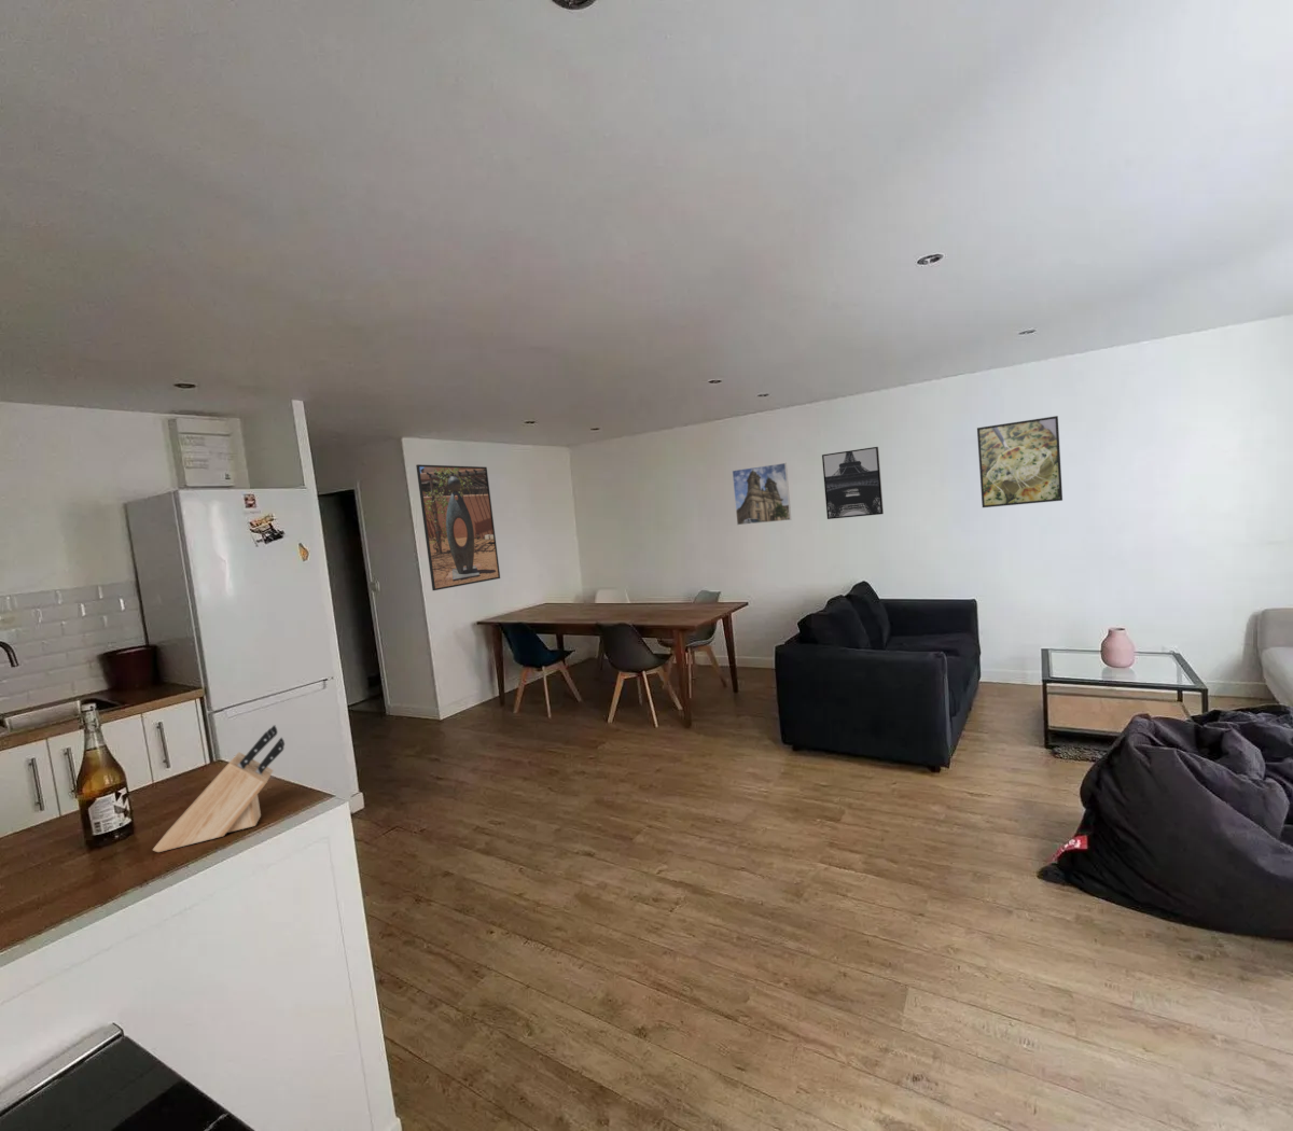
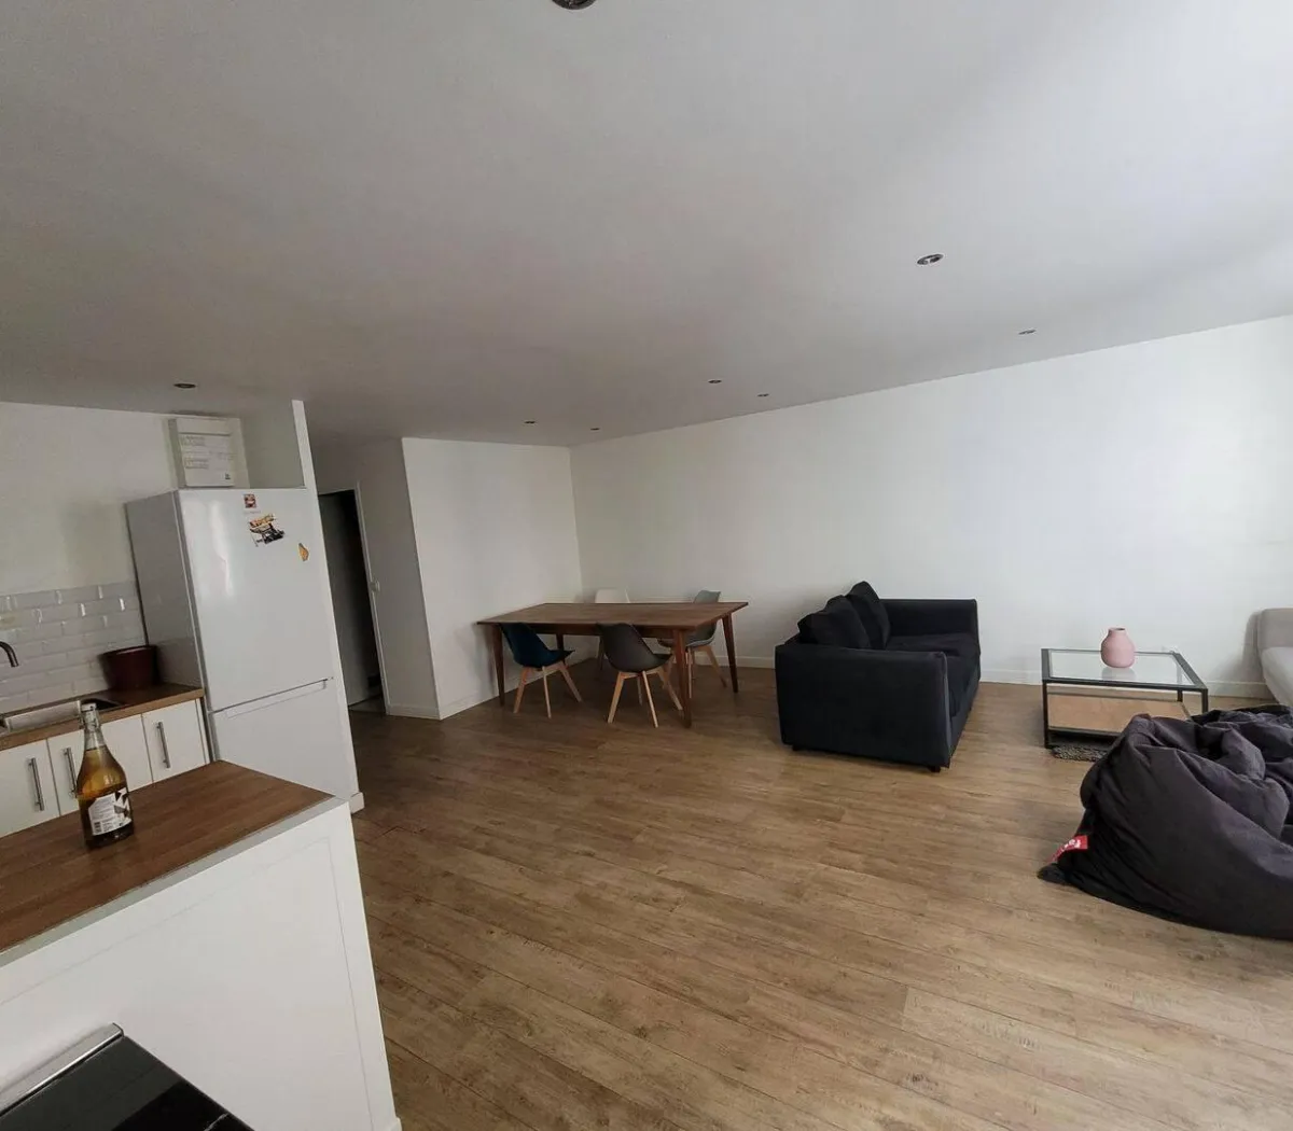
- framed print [415,463,501,591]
- wall art [821,446,885,520]
- knife block [152,724,286,853]
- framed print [731,462,792,525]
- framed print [976,414,1063,509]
